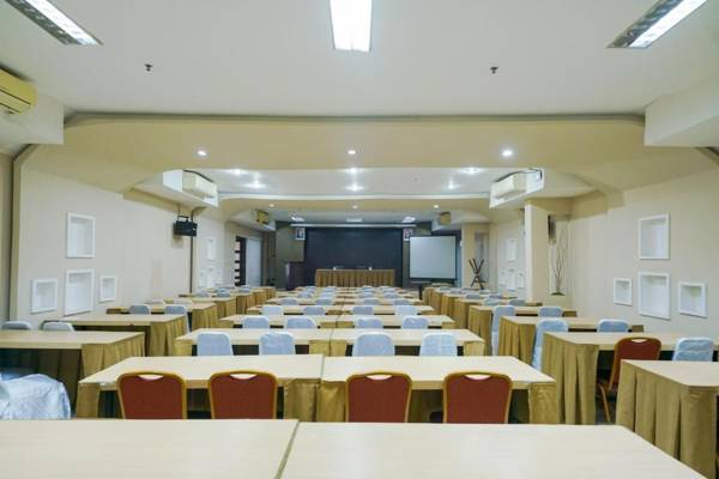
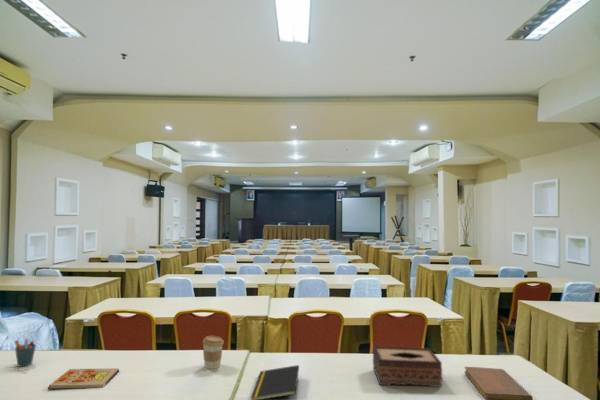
+ coffee cup [202,335,225,370]
+ notebook [47,367,120,390]
+ tissue box [372,345,443,388]
+ pen holder [14,338,37,368]
+ notebook [463,366,534,400]
+ notepad [250,364,300,400]
